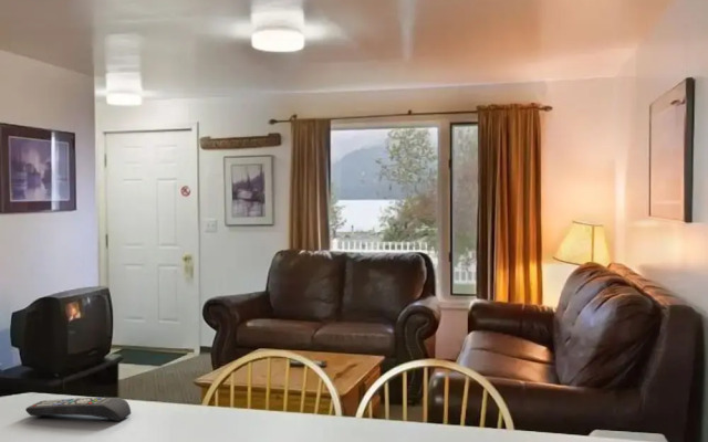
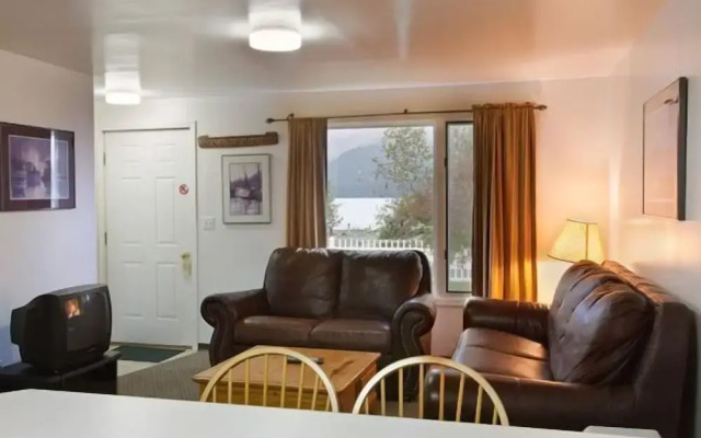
- remote control [24,397,132,422]
